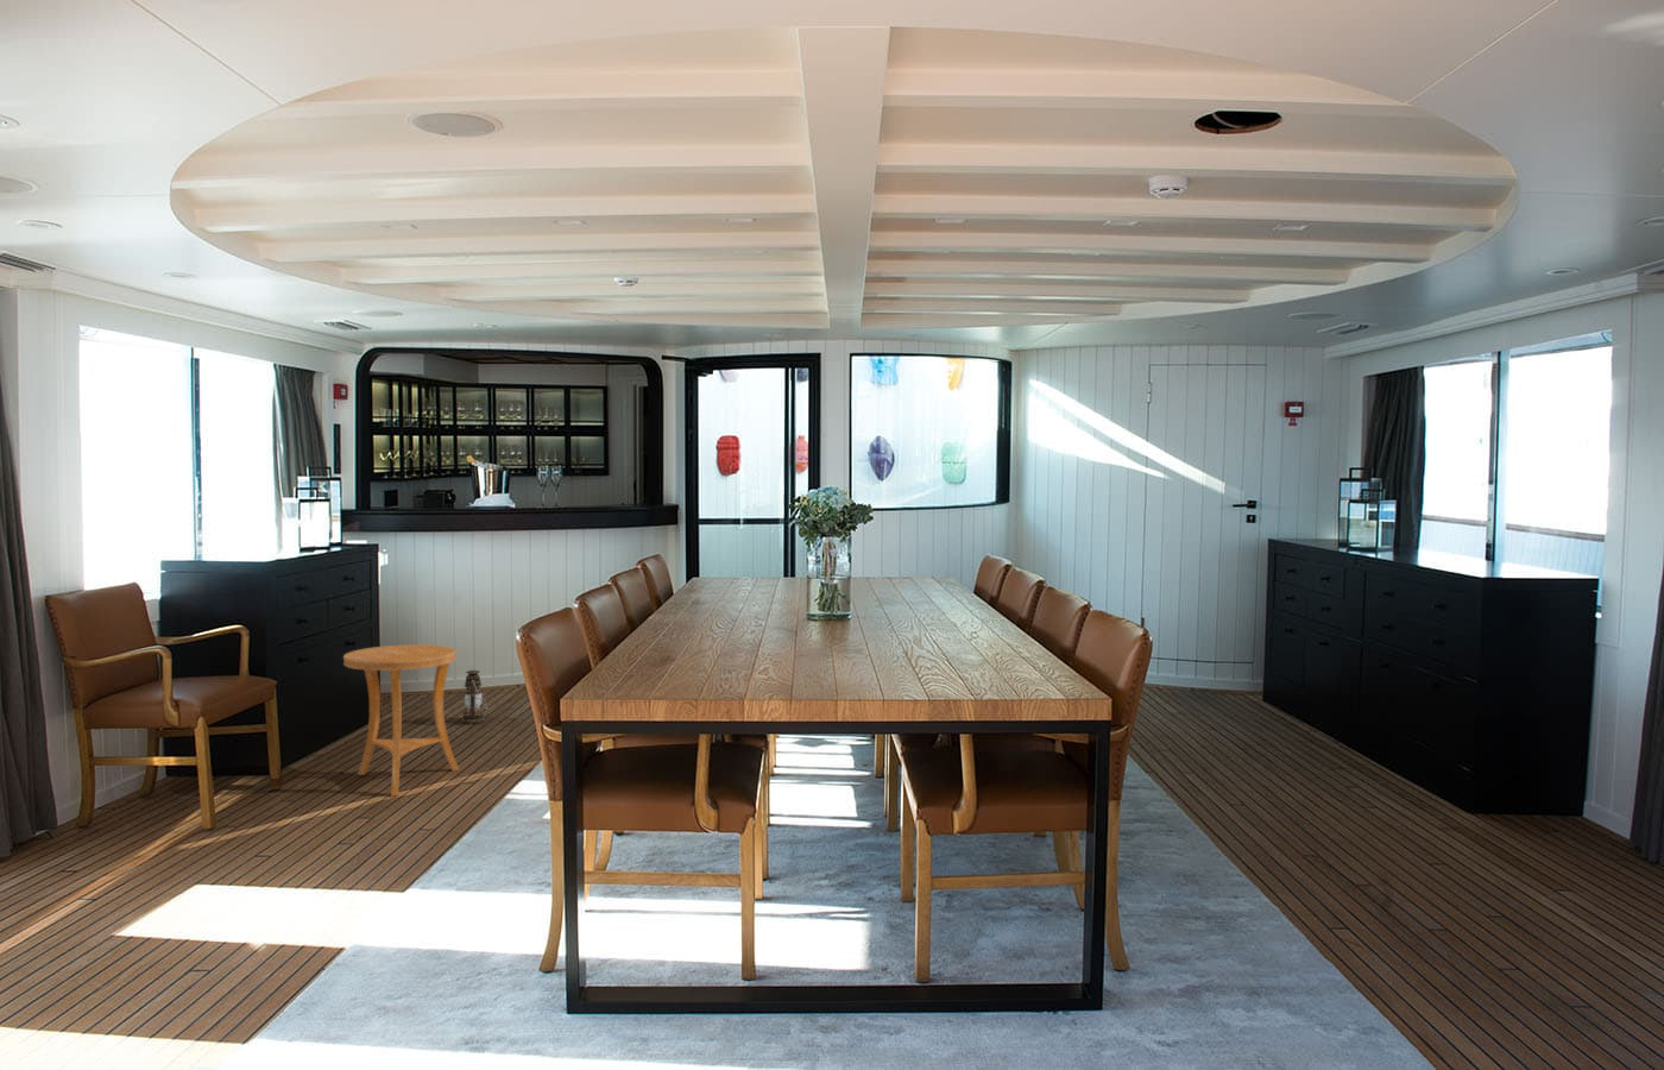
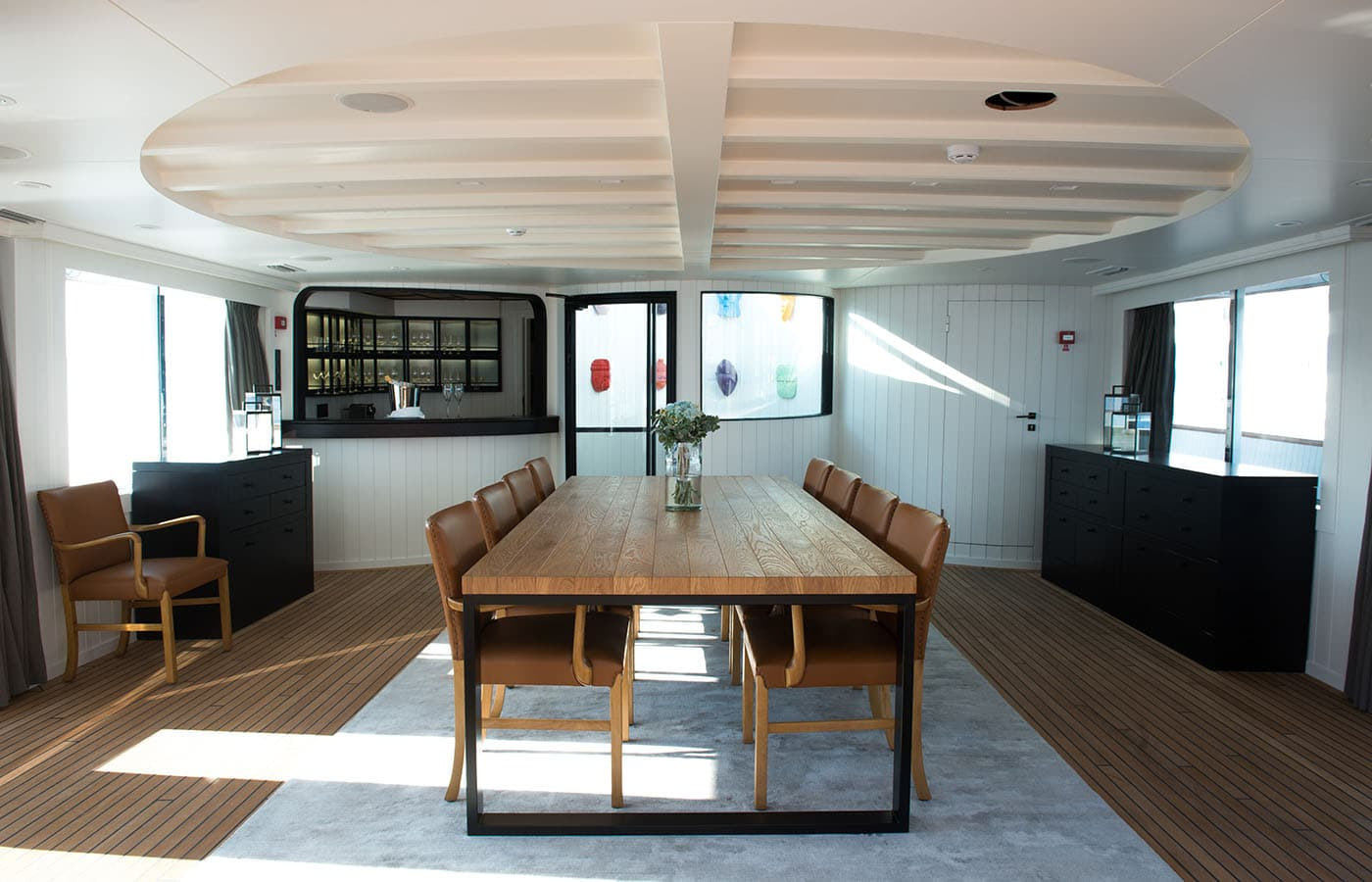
- lantern [461,668,489,725]
- side table [342,643,460,798]
